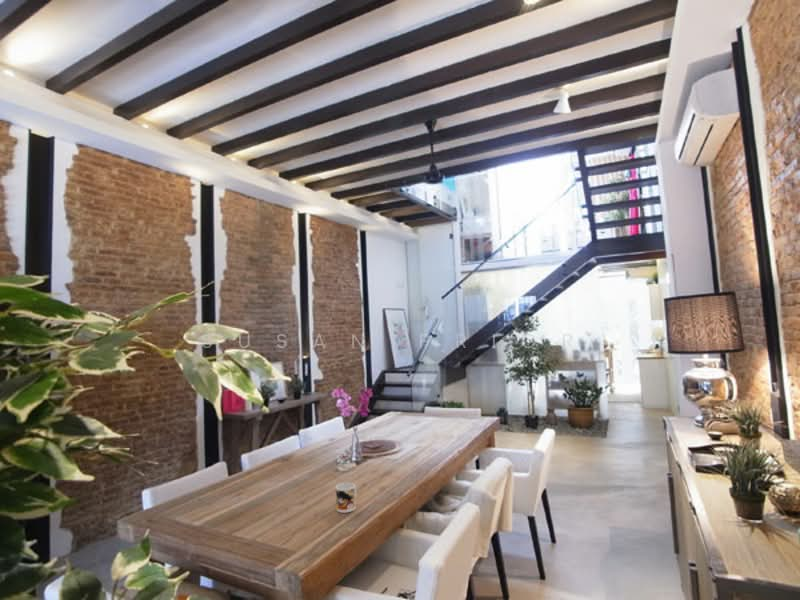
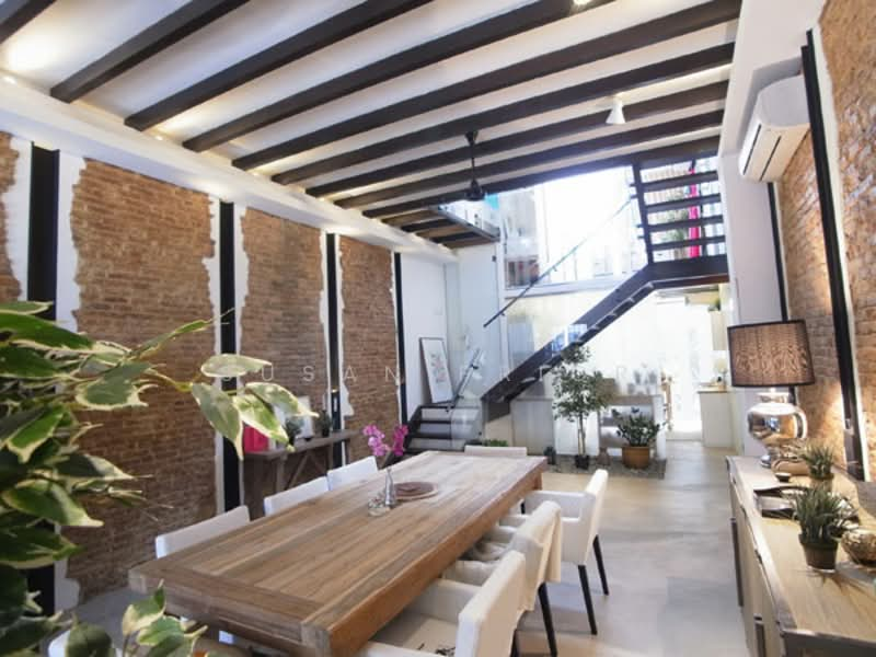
- mug [335,481,357,514]
